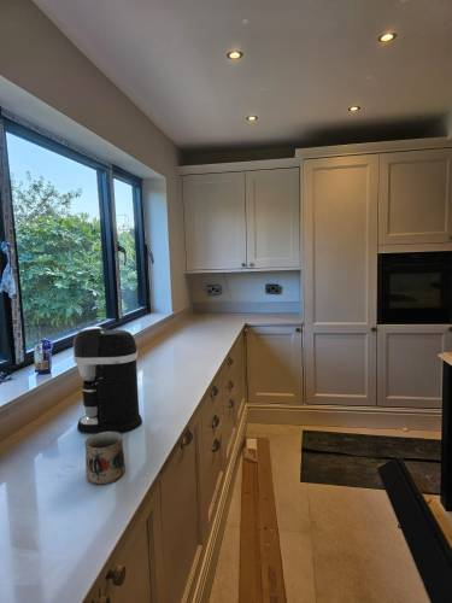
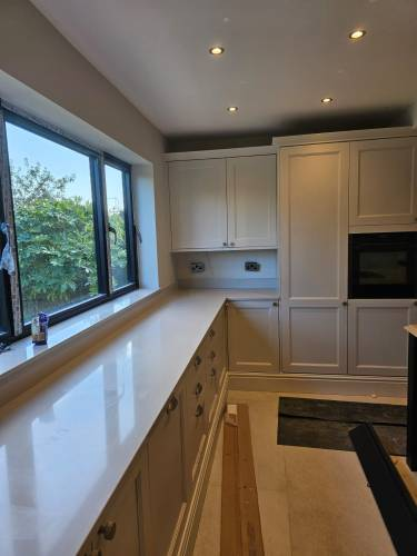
- mug [83,432,127,486]
- coffee maker [72,326,143,434]
